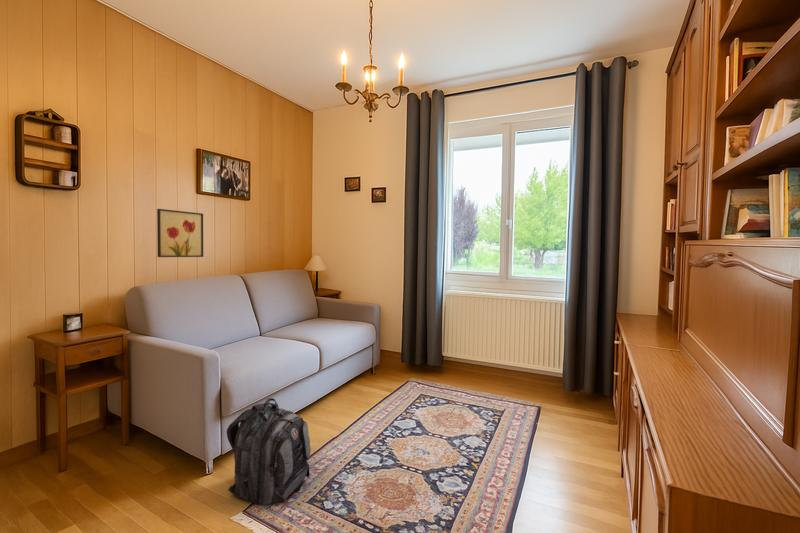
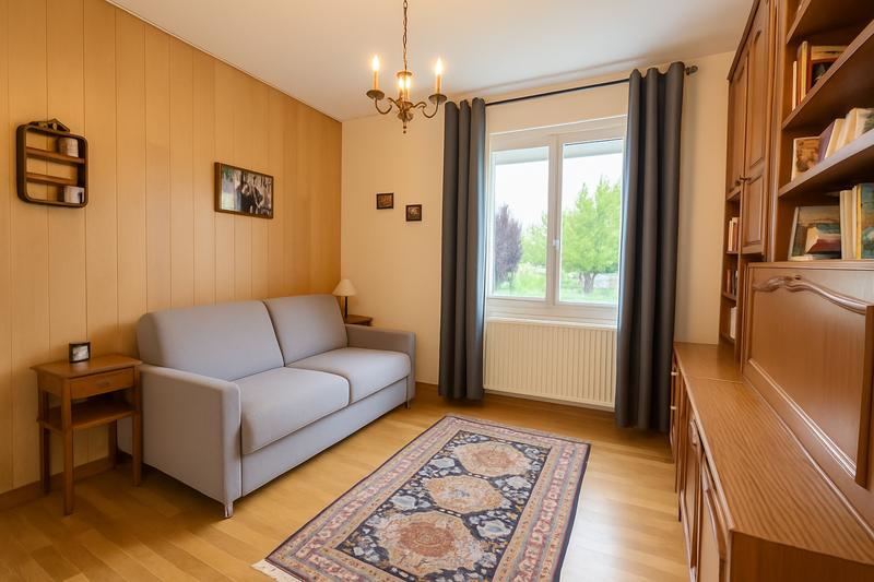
- wall art [156,208,204,258]
- backpack [226,397,312,506]
